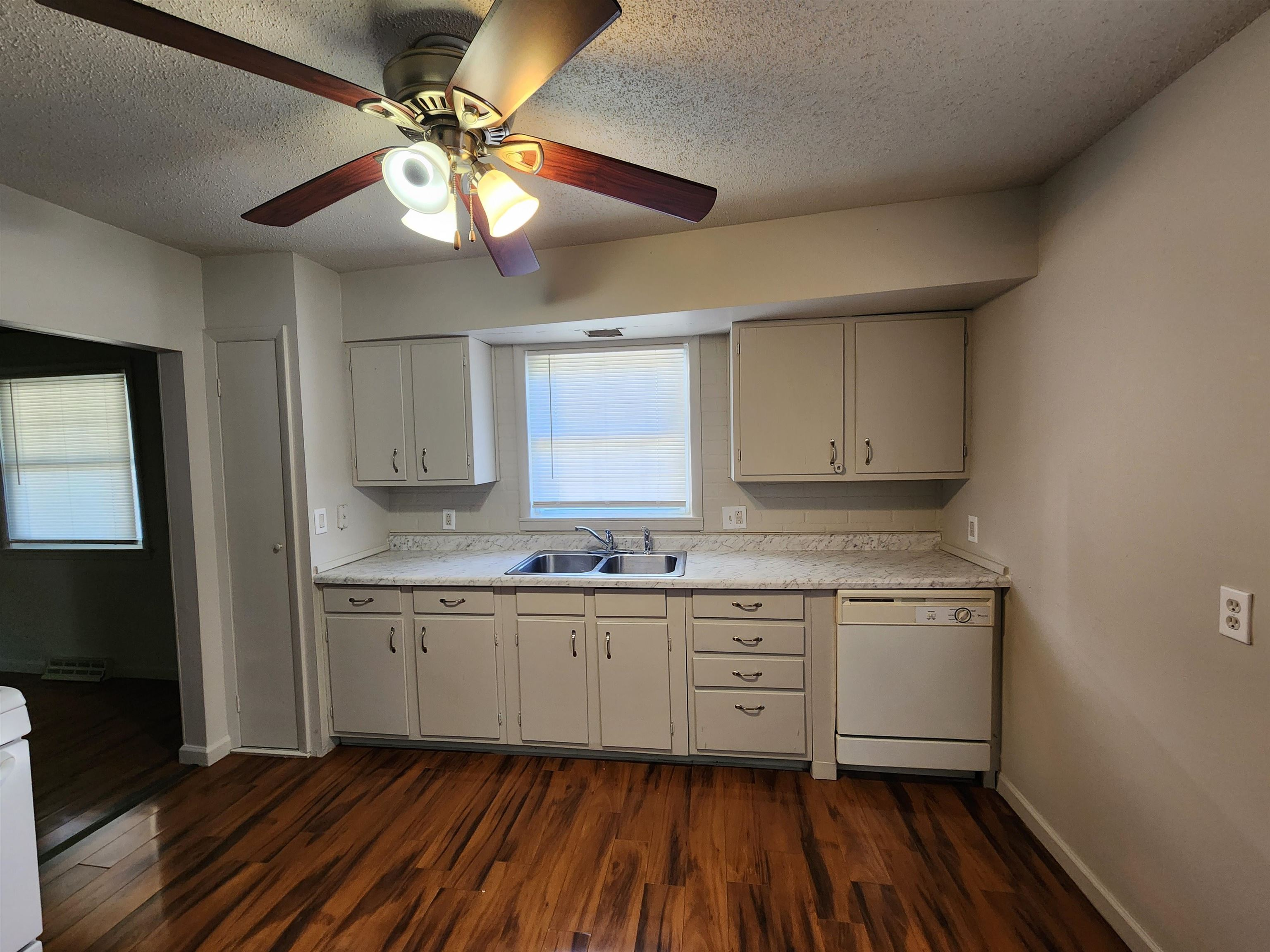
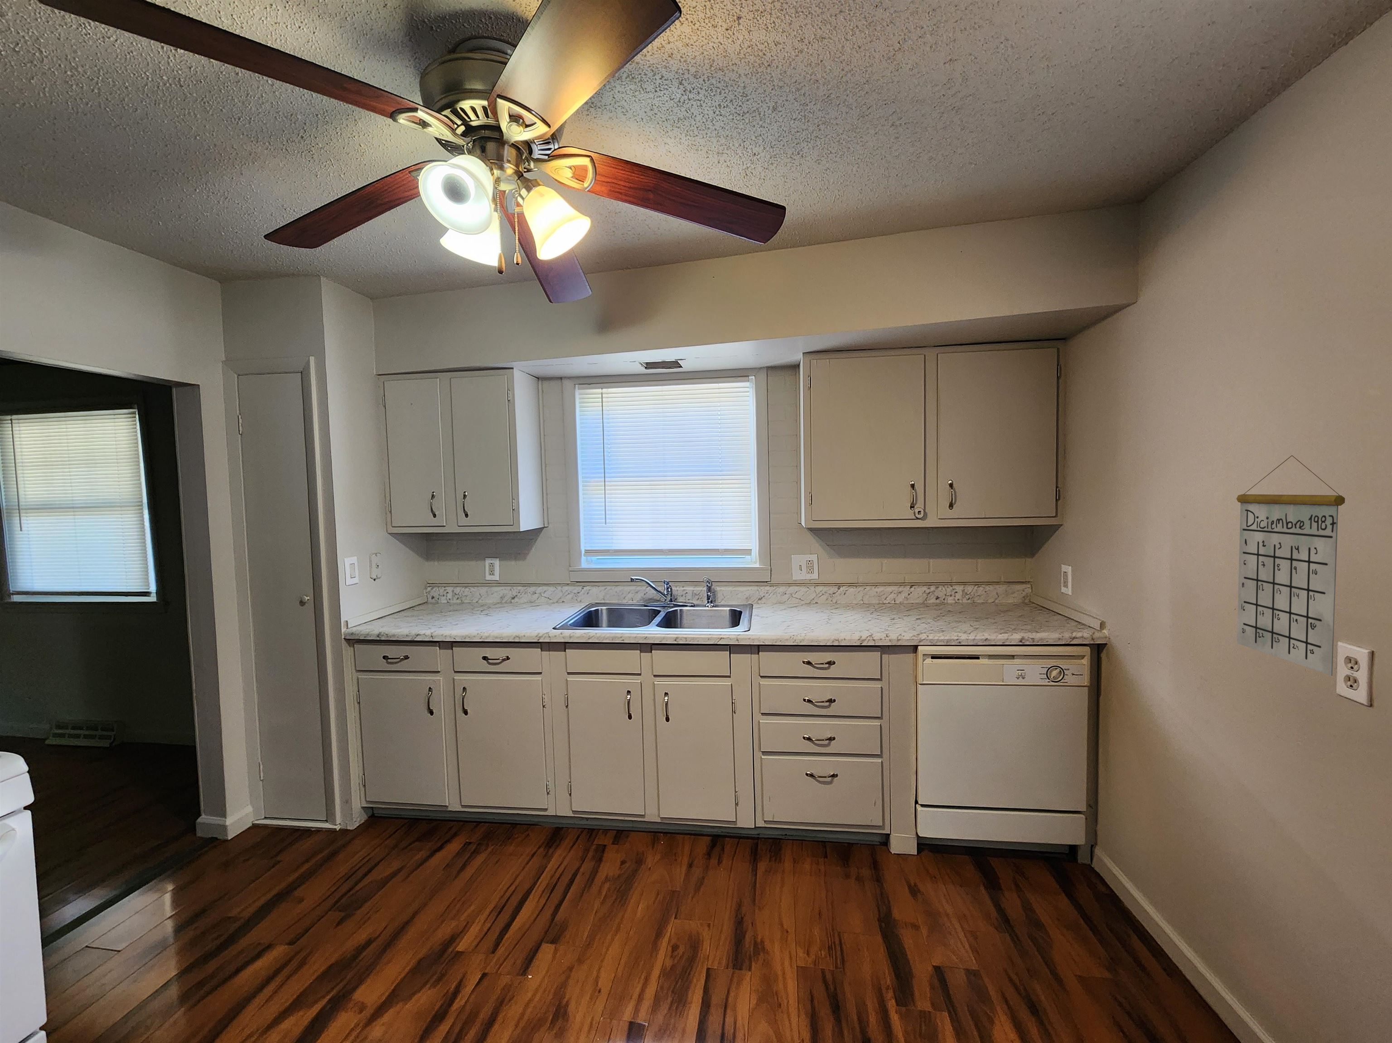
+ calendar [1236,455,1345,676]
